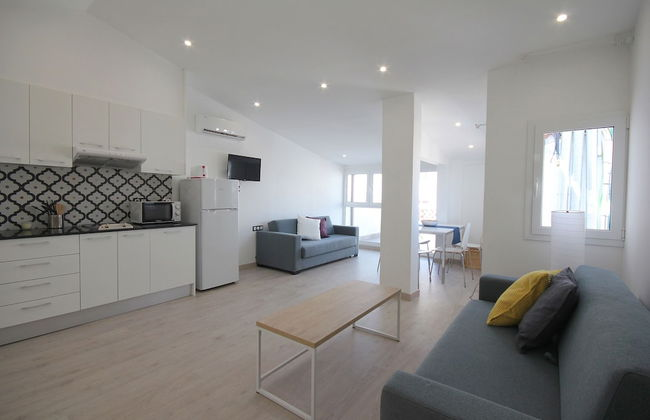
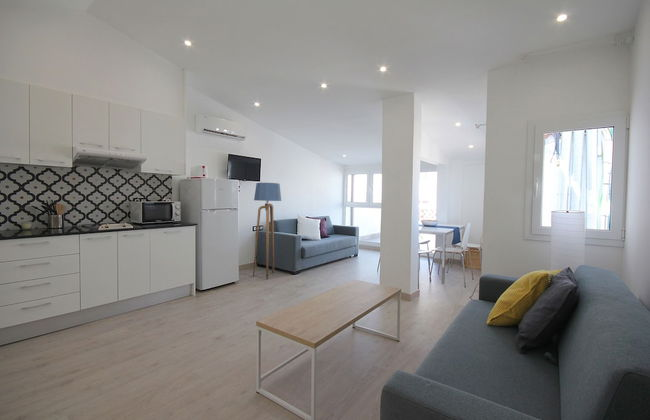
+ floor lamp [252,182,282,280]
